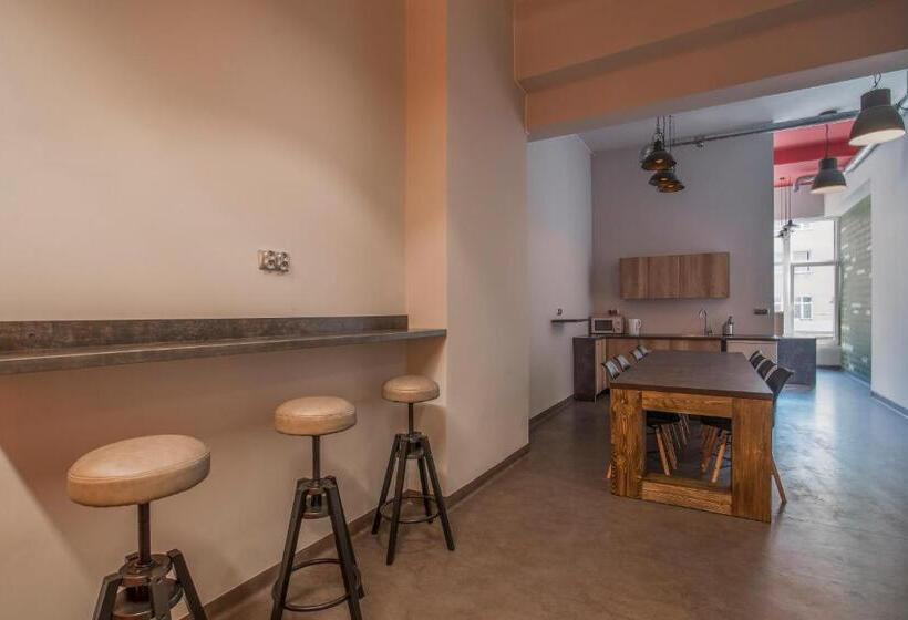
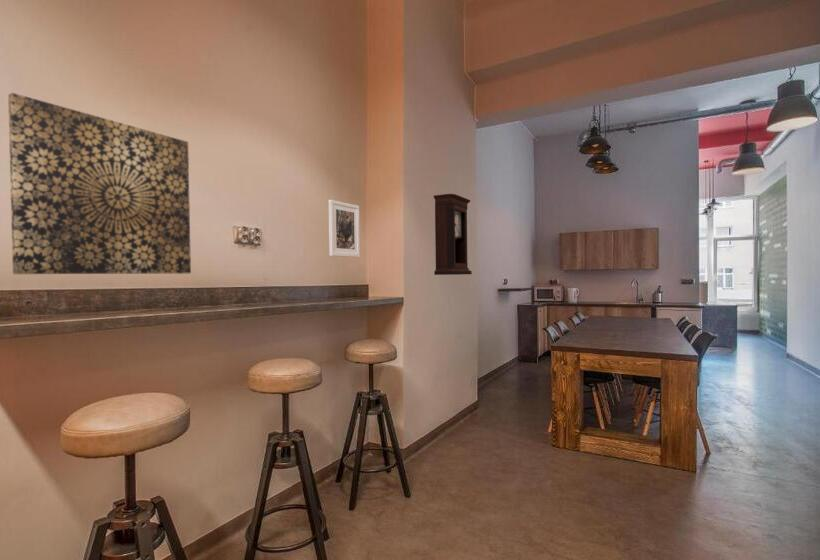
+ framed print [327,199,361,258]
+ wall art [7,92,192,275]
+ pendulum clock [433,193,473,276]
